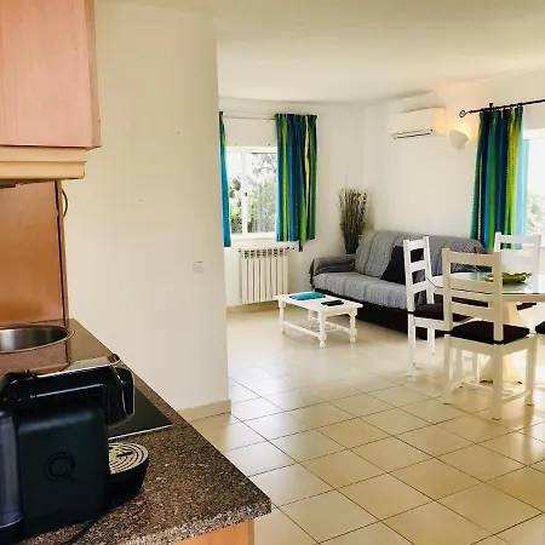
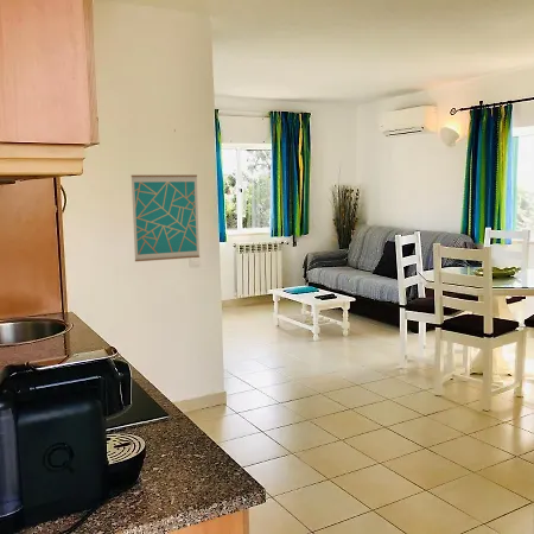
+ wall art [131,173,201,262]
